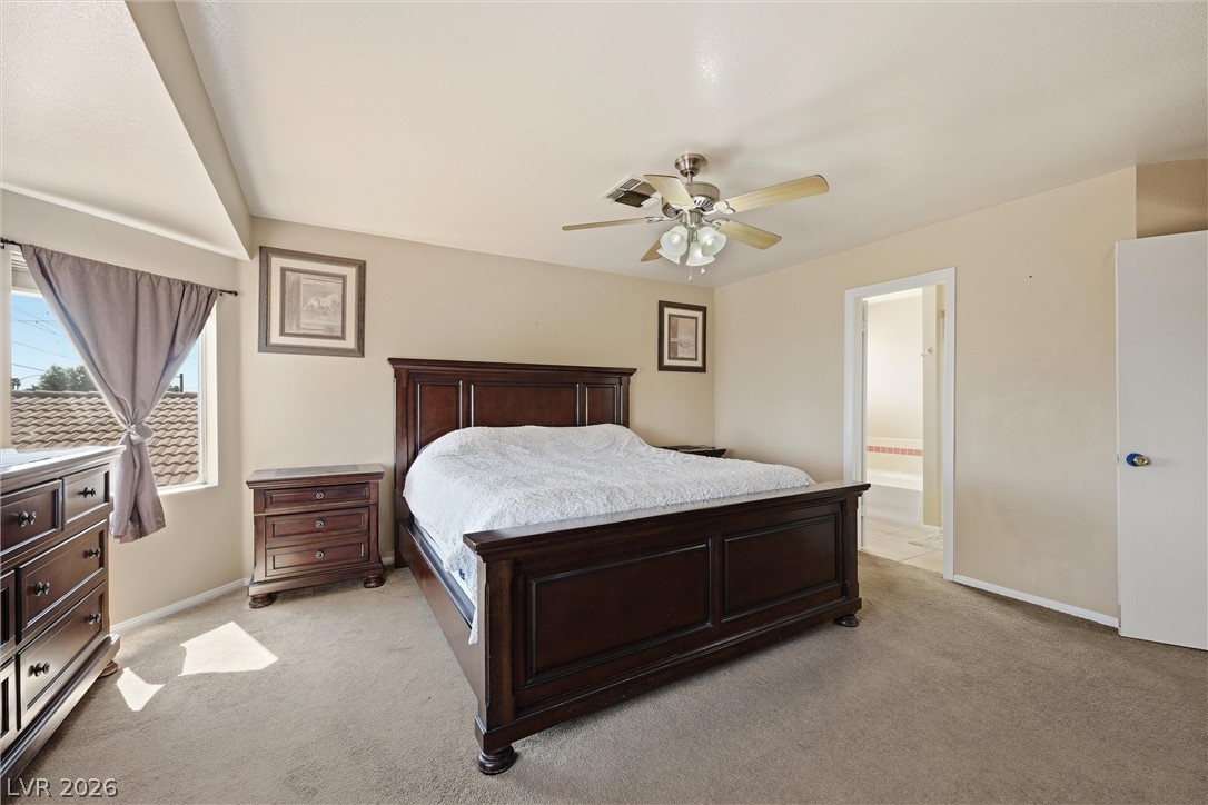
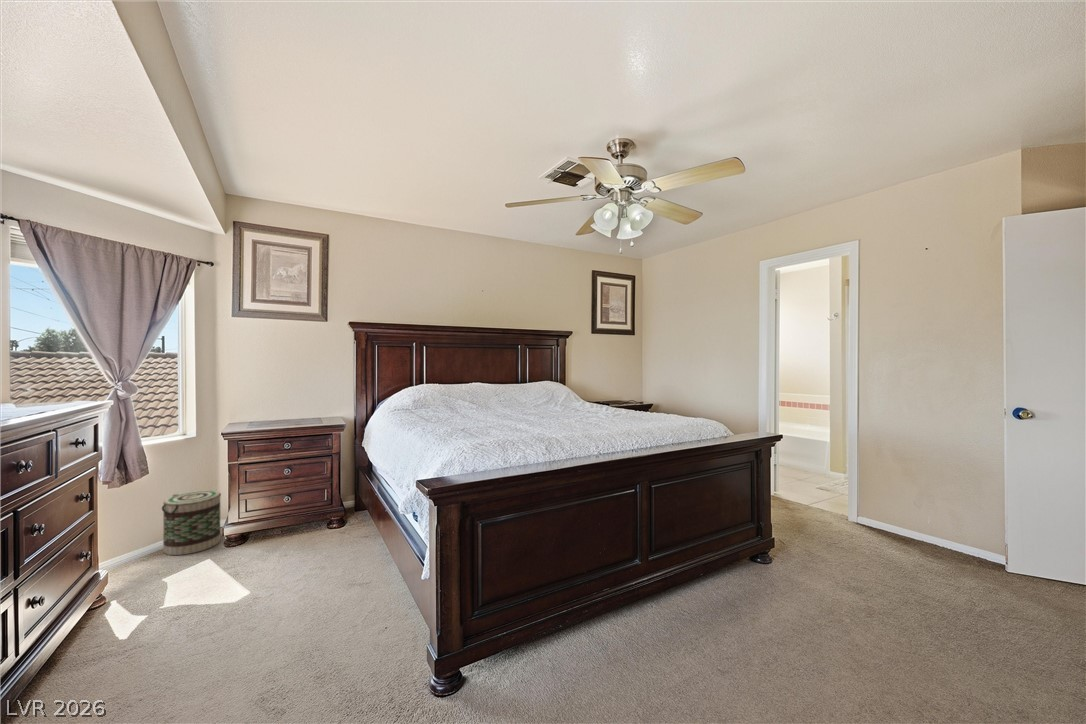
+ basket [161,490,222,556]
